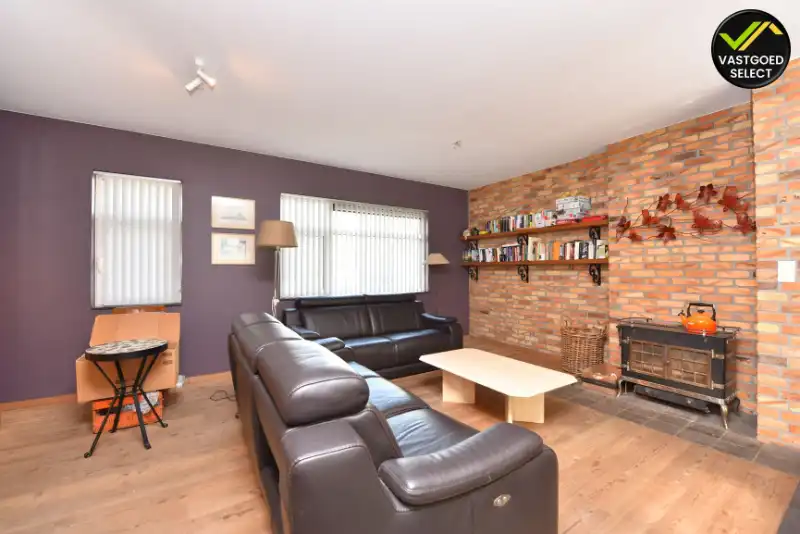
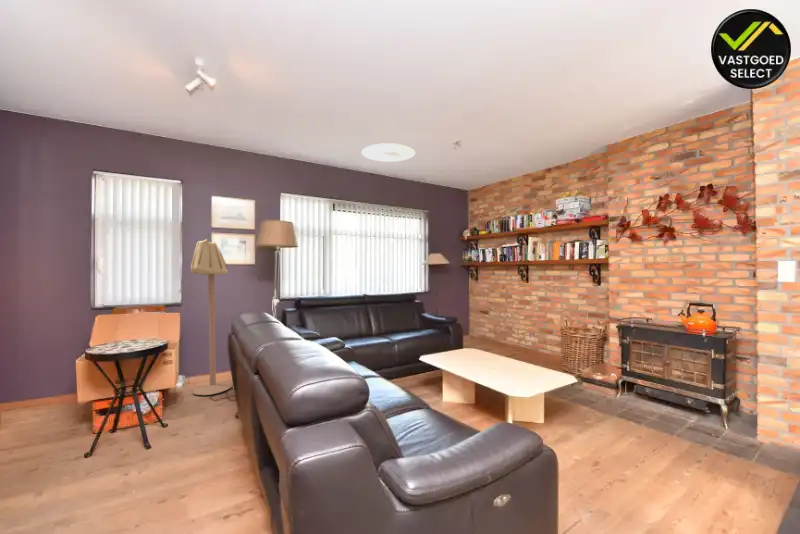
+ ceiling light [361,142,416,163]
+ floor lamp [189,238,233,396]
